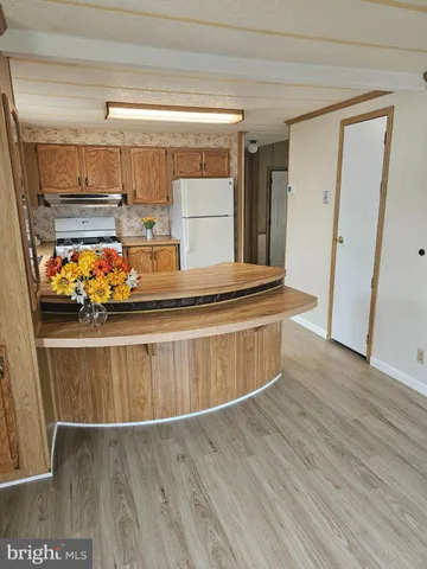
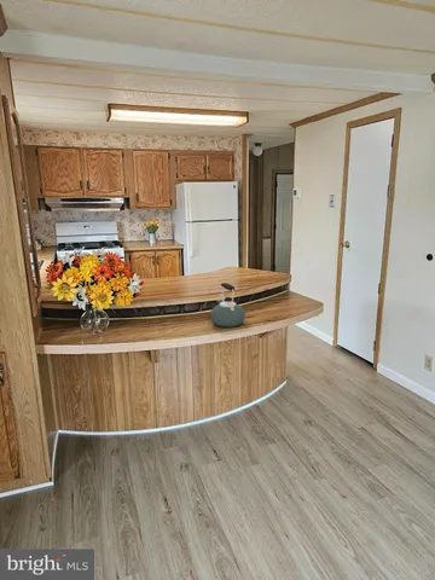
+ kettle [209,282,246,329]
